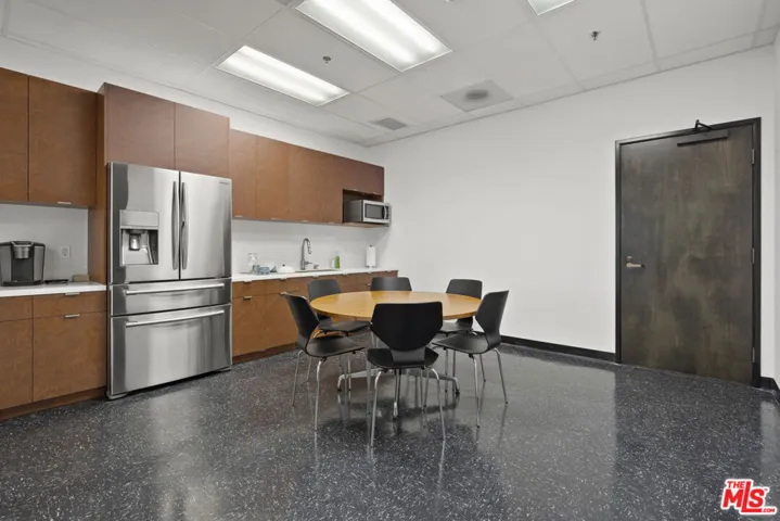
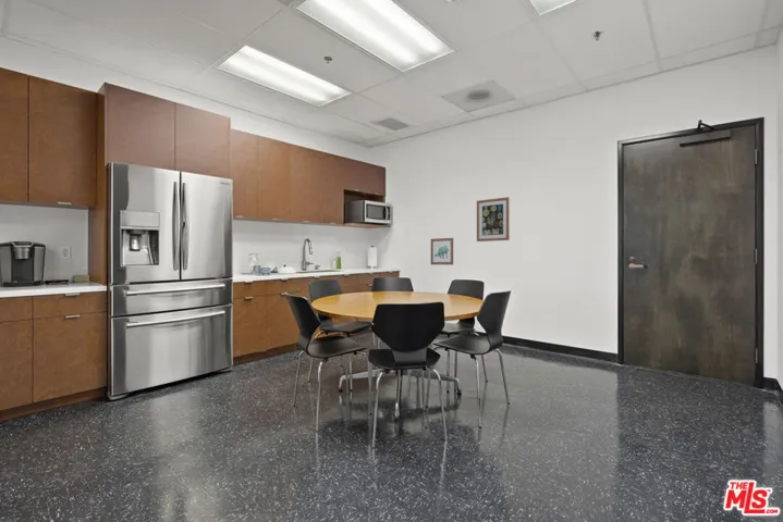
+ wall art [476,196,511,243]
+ wall art [430,237,454,265]
